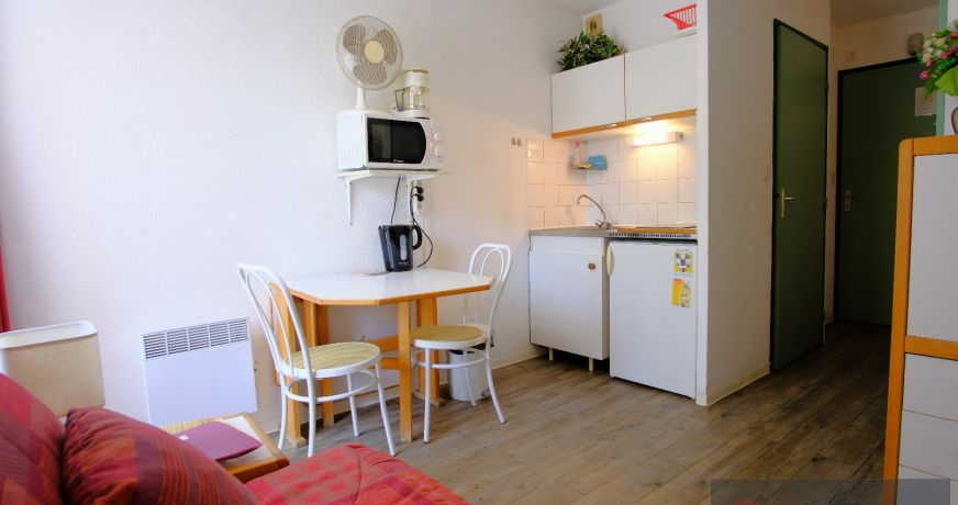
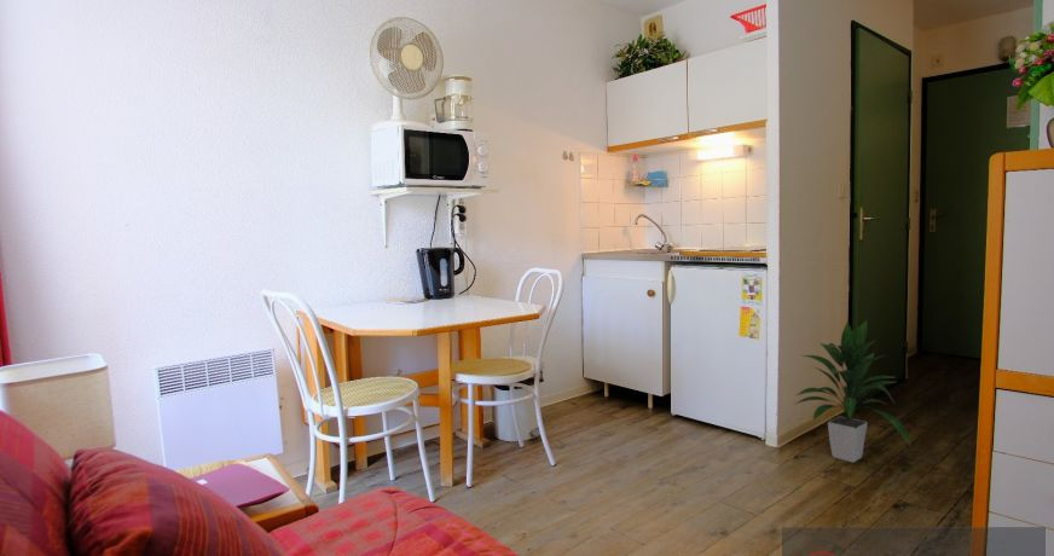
+ indoor plant [795,319,913,463]
